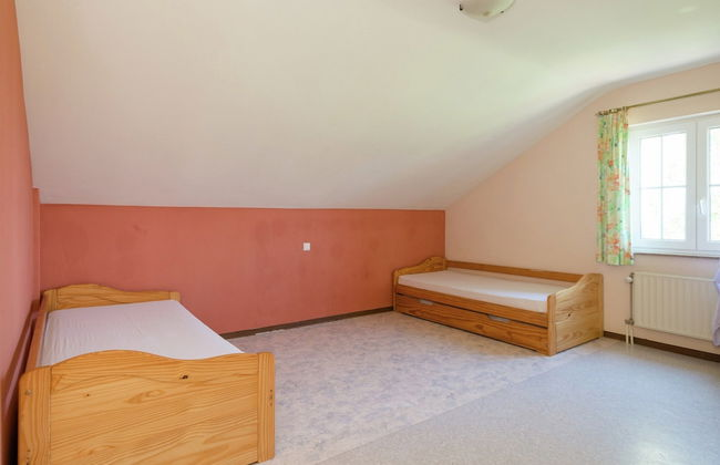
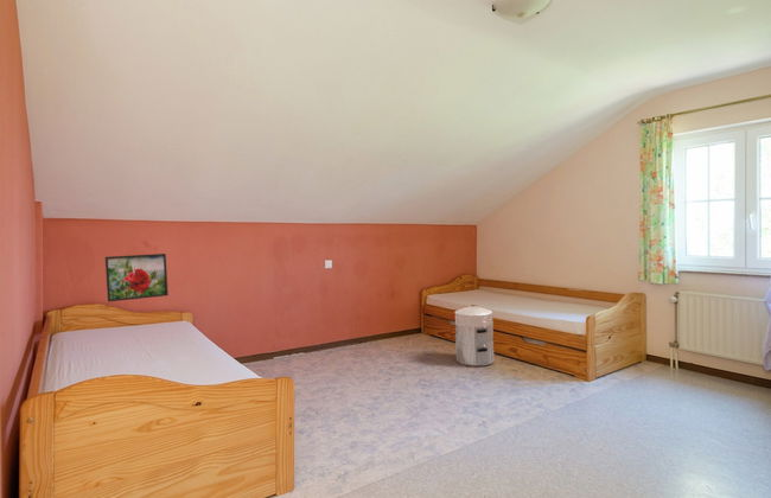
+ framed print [104,253,170,302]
+ waste bin [453,304,495,368]
